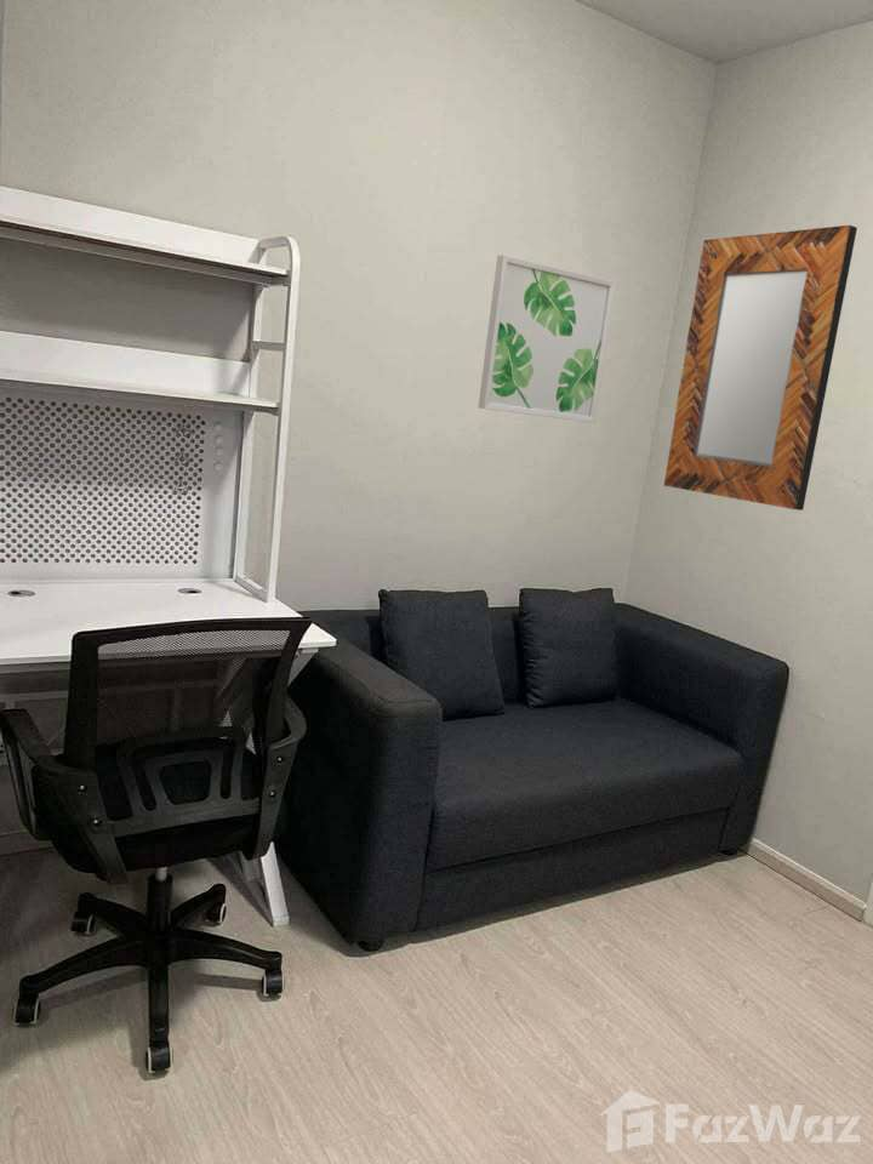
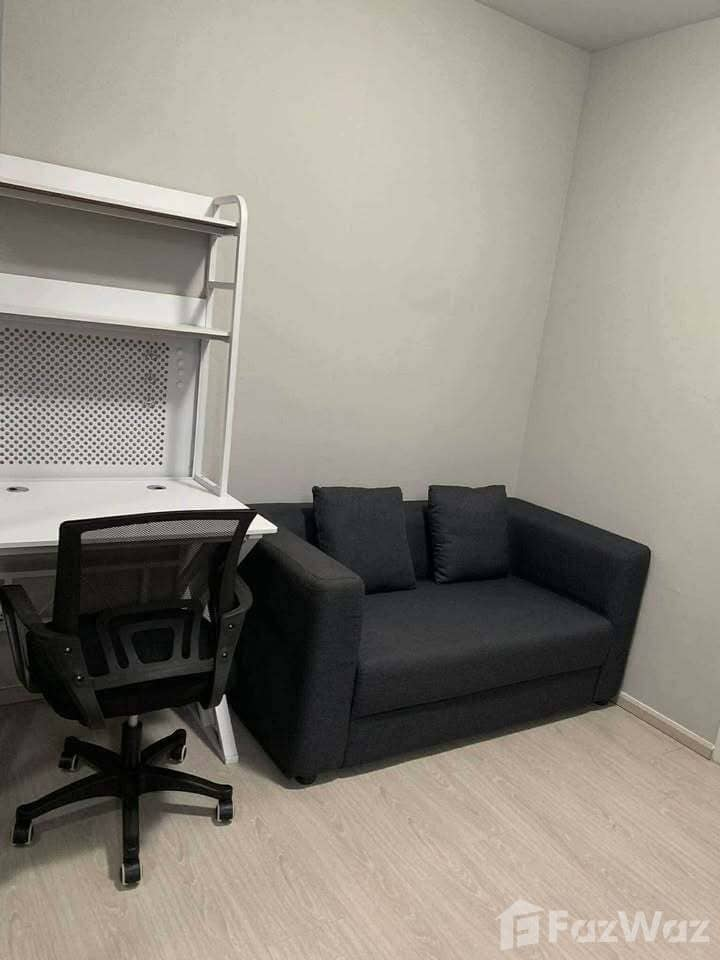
- home mirror [663,224,858,512]
- wall art [477,253,617,423]
